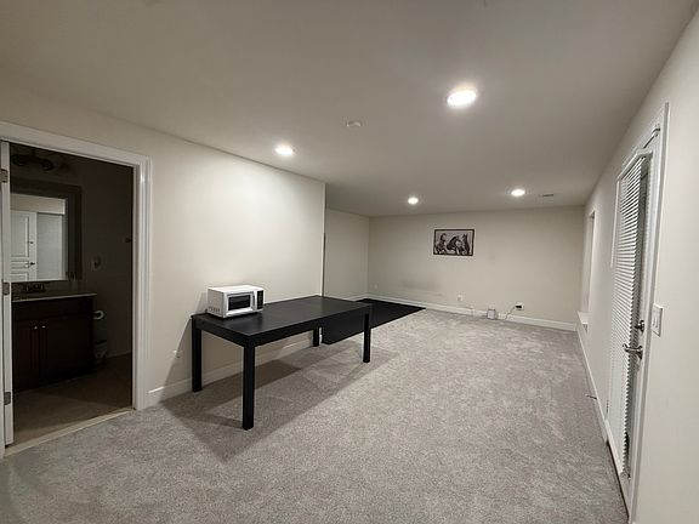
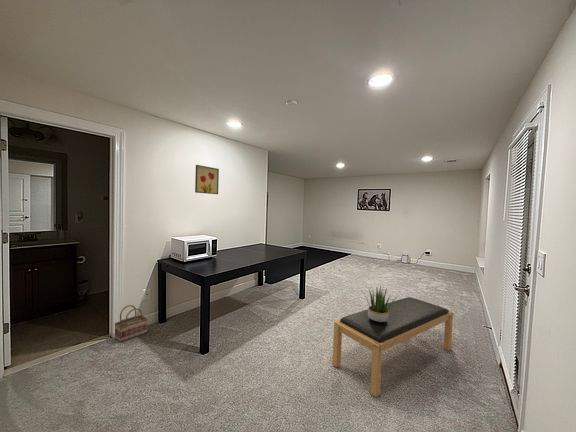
+ wall art [194,164,220,195]
+ basket [113,304,149,343]
+ potted plant [359,285,401,323]
+ bench [332,296,454,398]
